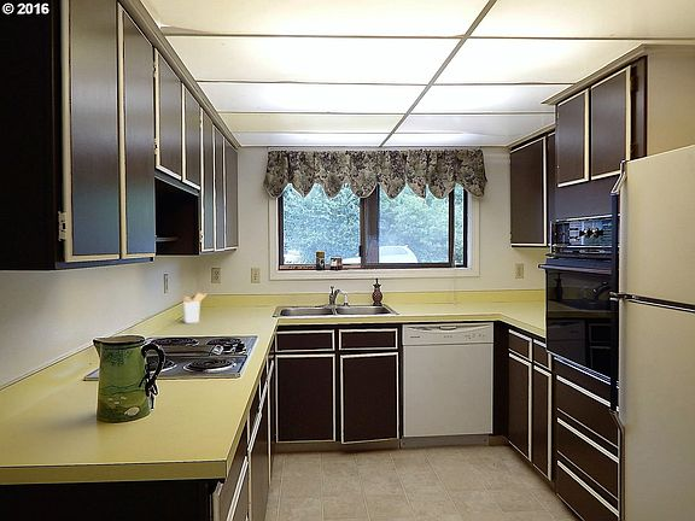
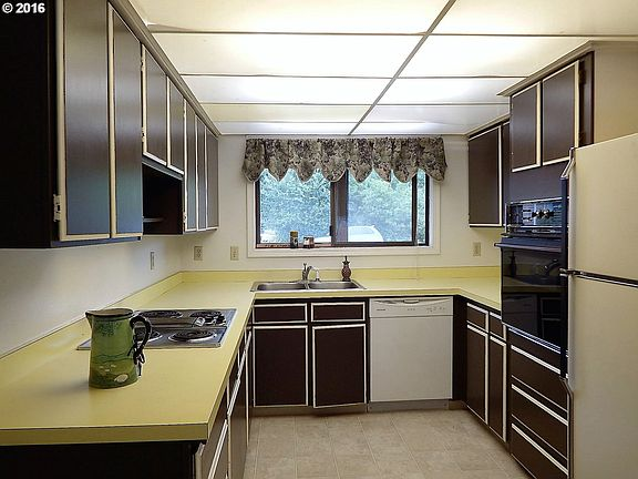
- utensil holder [182,291,208,324]
